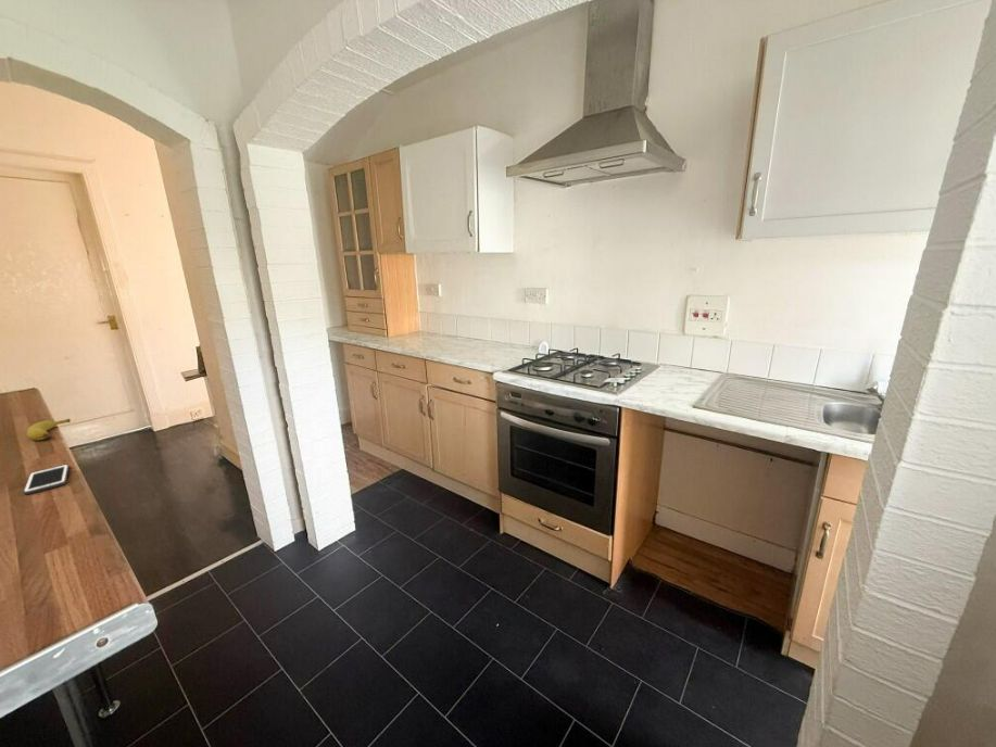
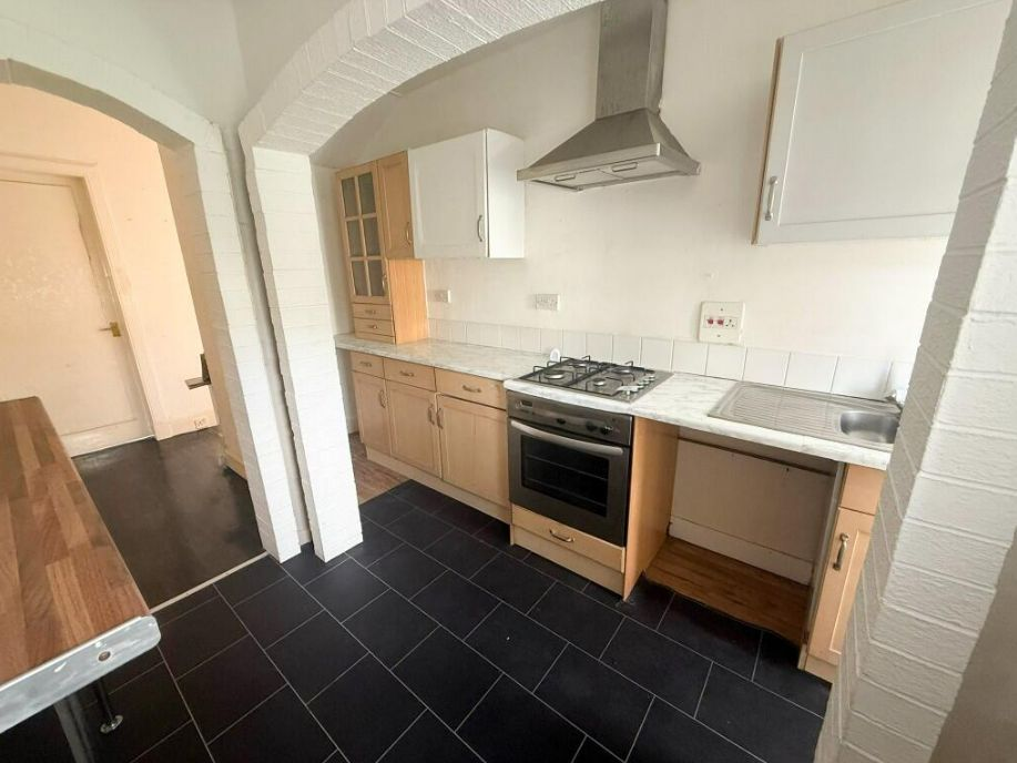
- cell phone [23,464,70,495]
- banana [26,418,72,442]
